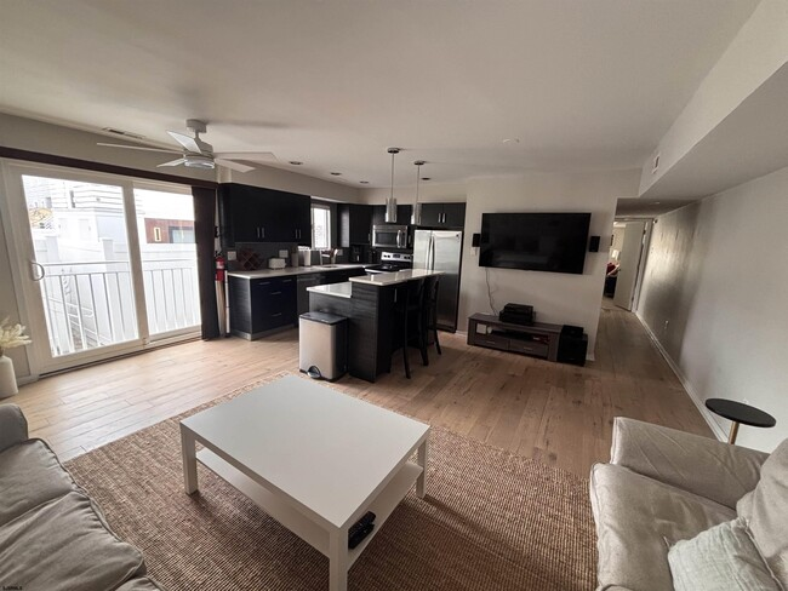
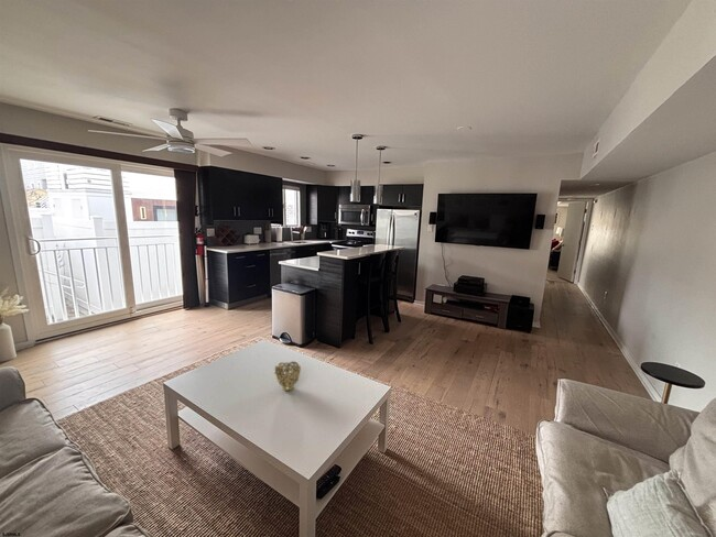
+ decorative bowl [273,361,302,392]
